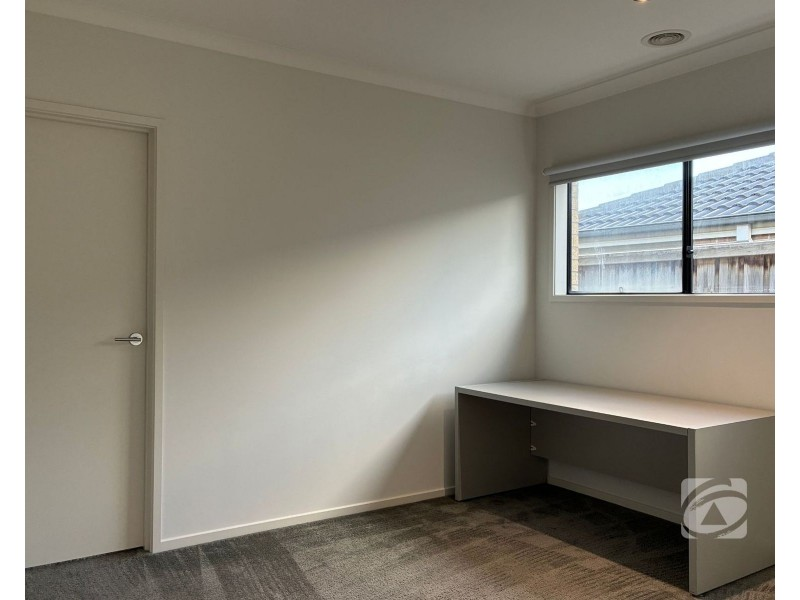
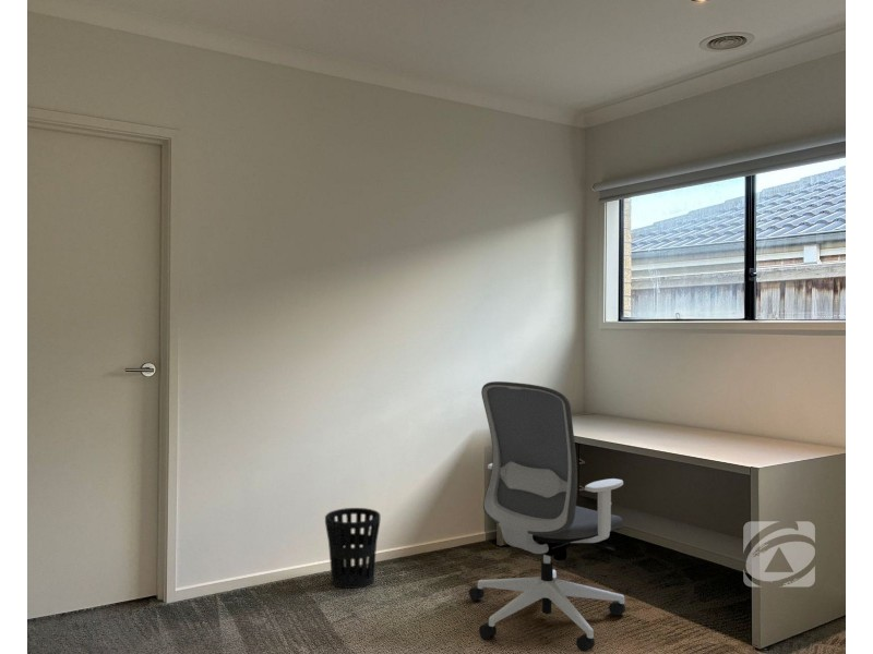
+ office chair [468,380,626,653]
+ wastebasket [324,507,381,590]
